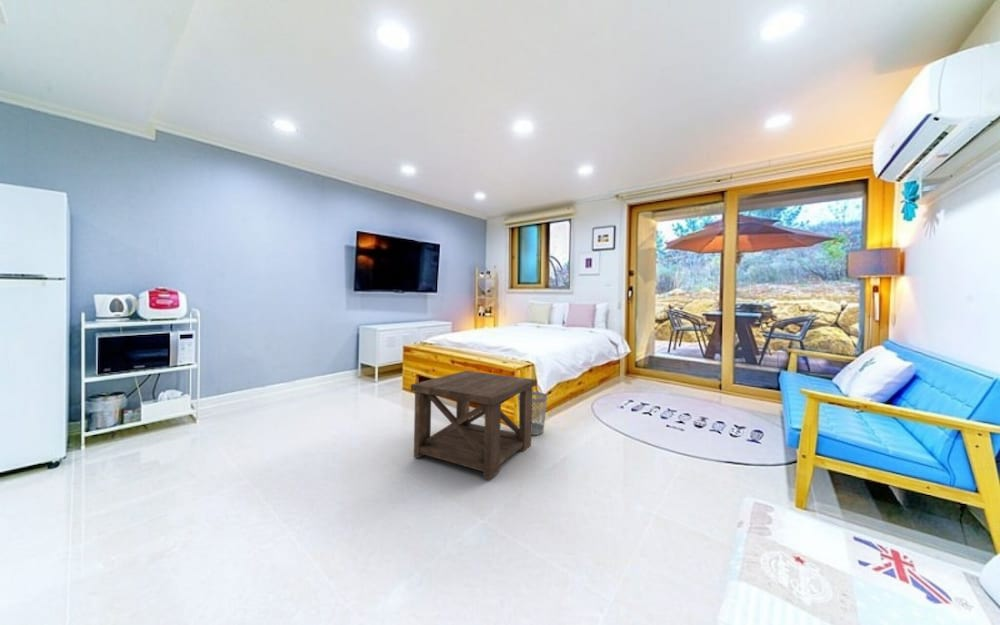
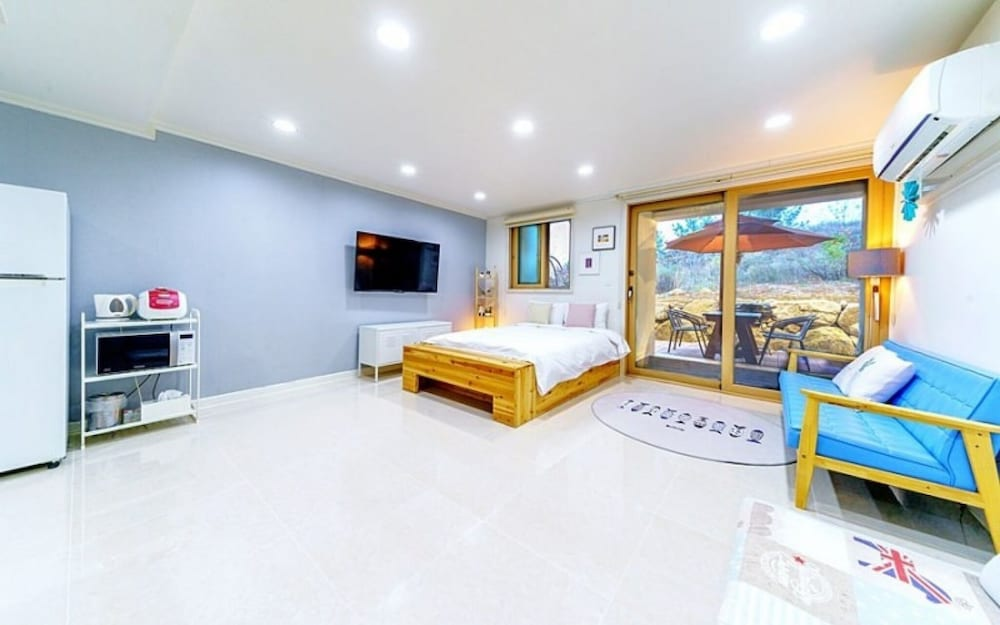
- side table [410,370,538,480]
- wastebasket [517,391,548,436]
